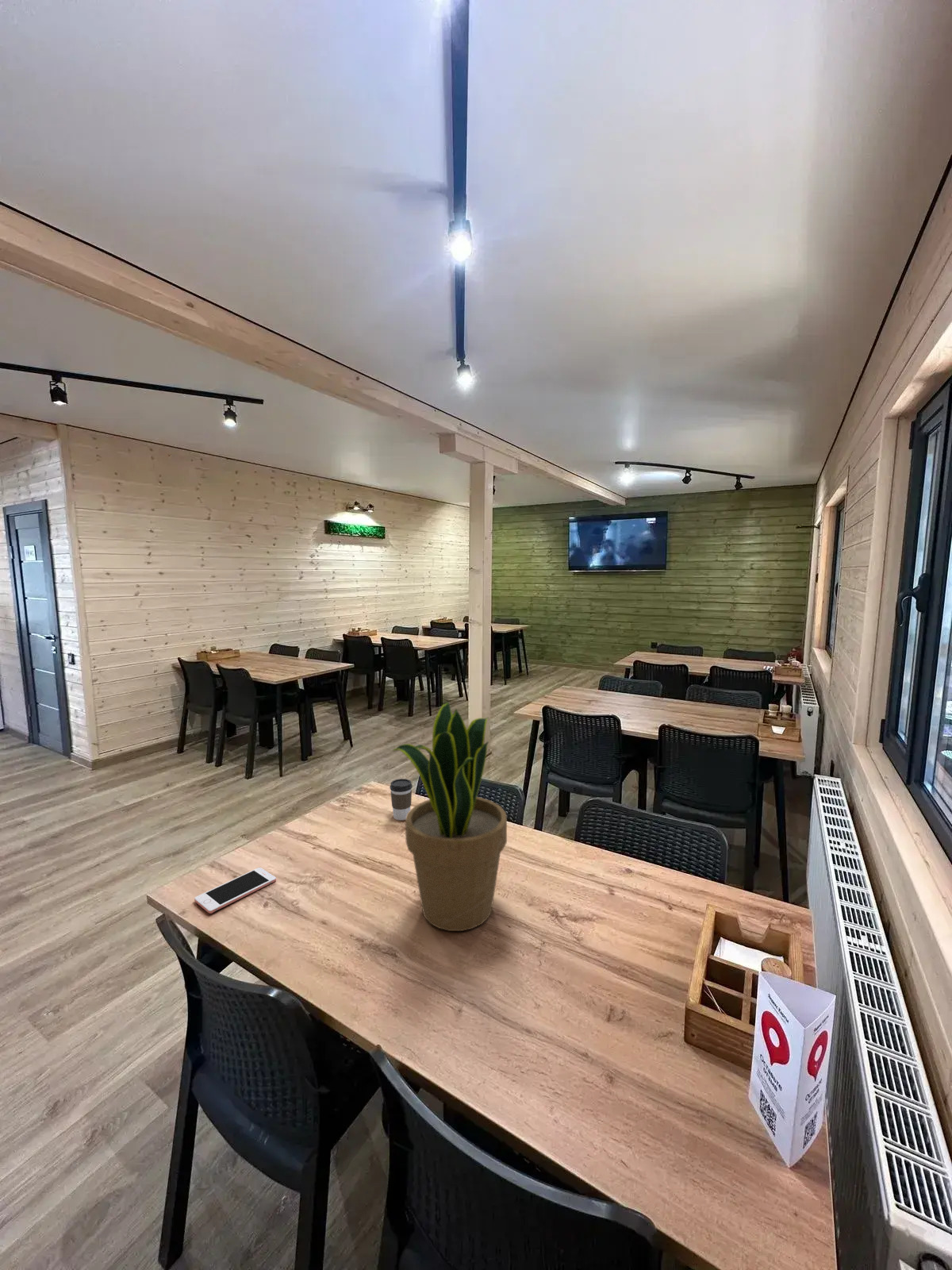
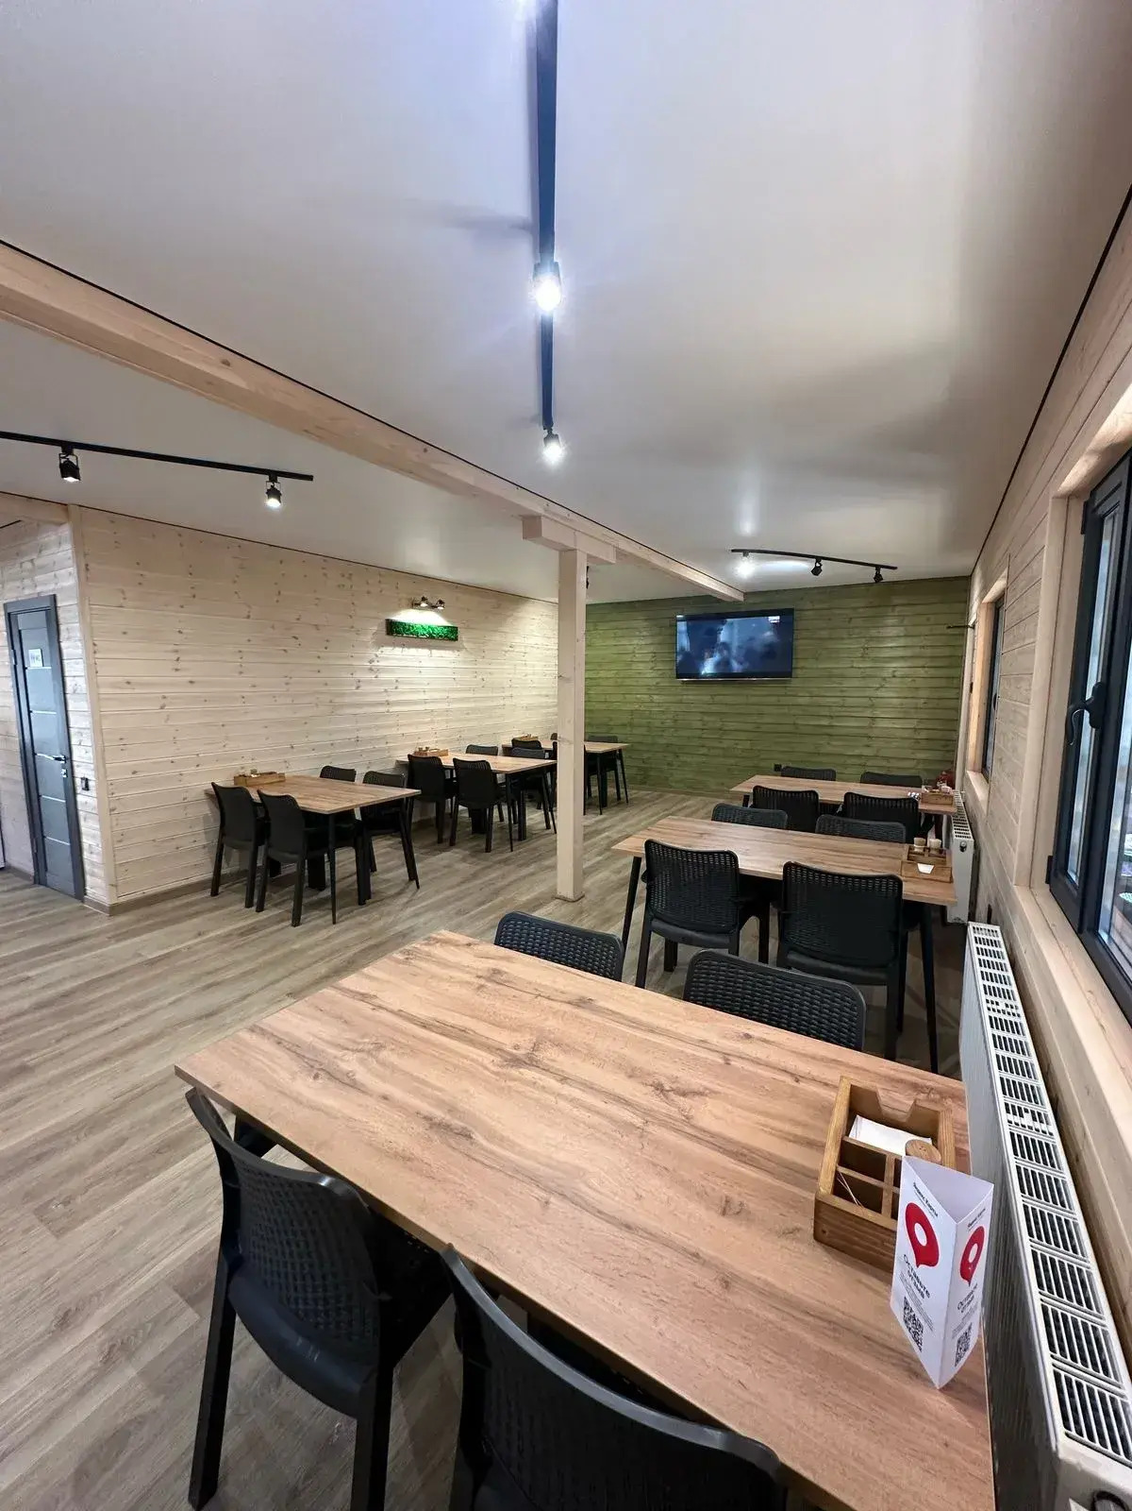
- cell phone [194,867,277,914]
- coffee cup [389,778,413,821]
- potted plant [392,701,508,932]
